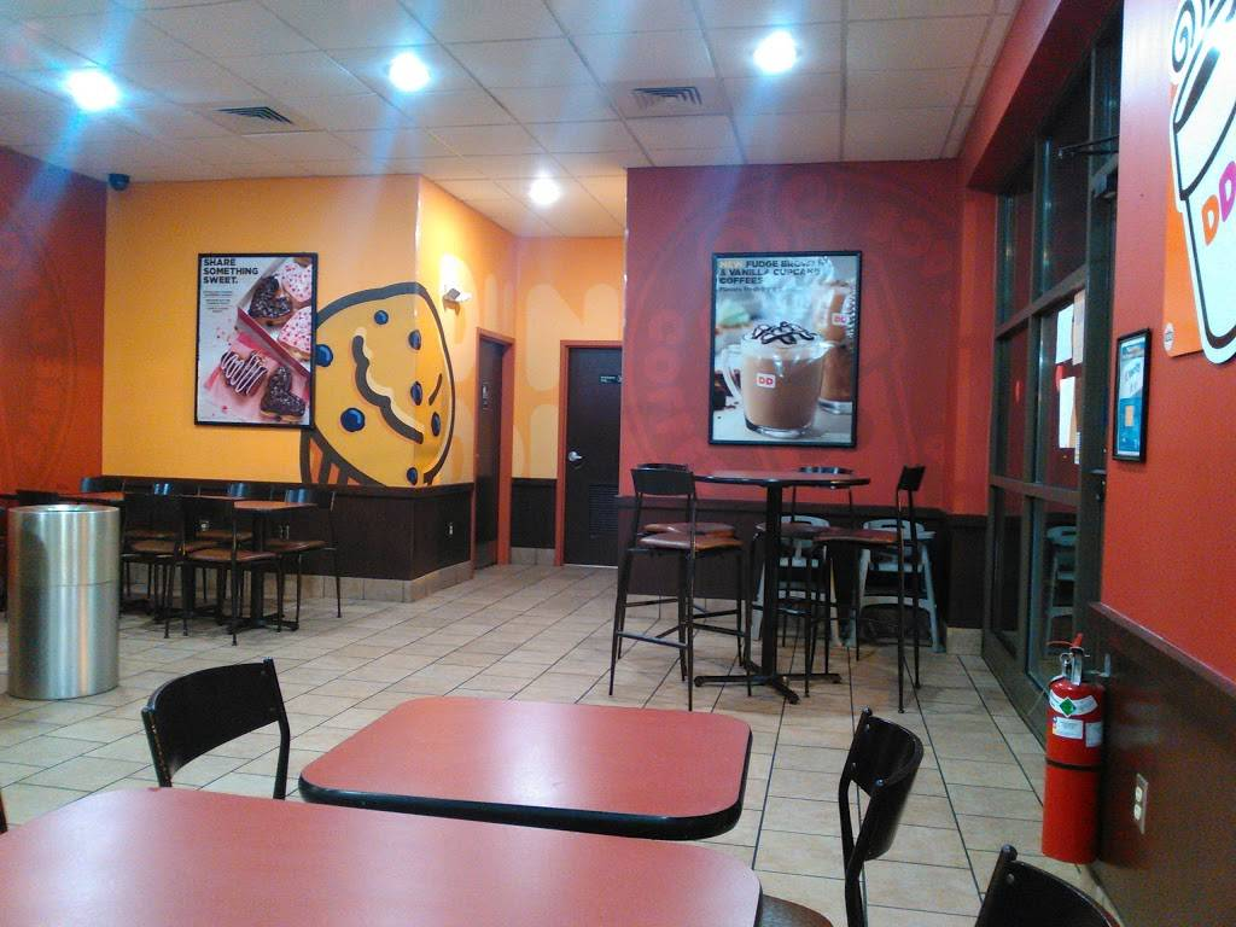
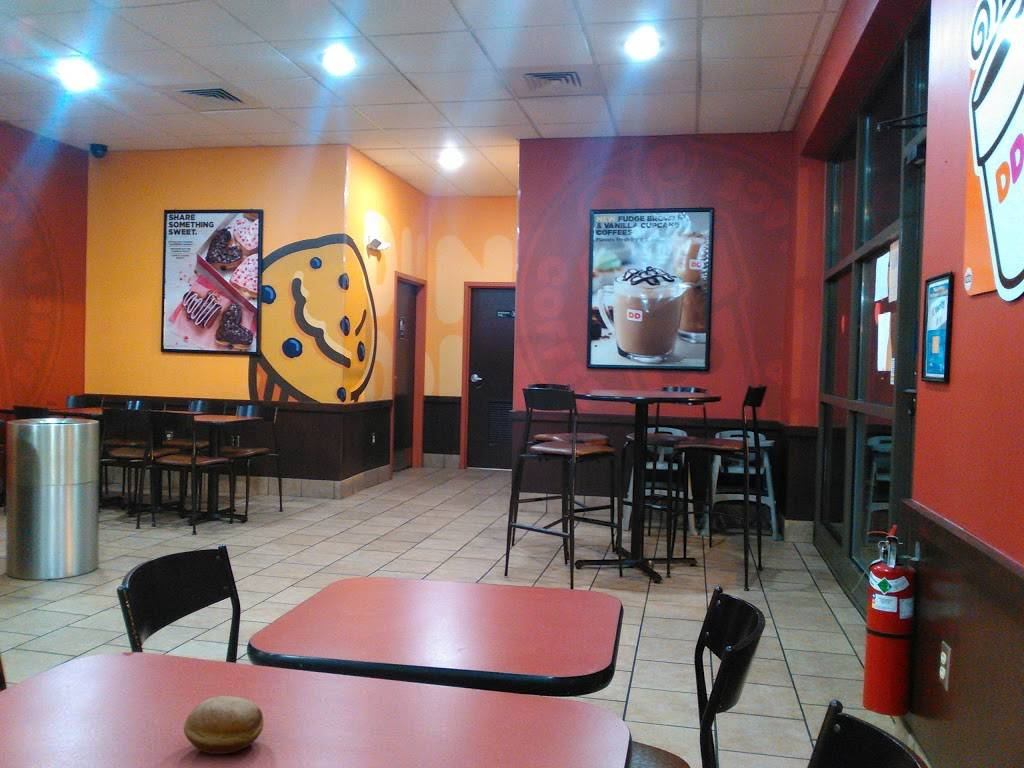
+ donut [183,695,265,755]
